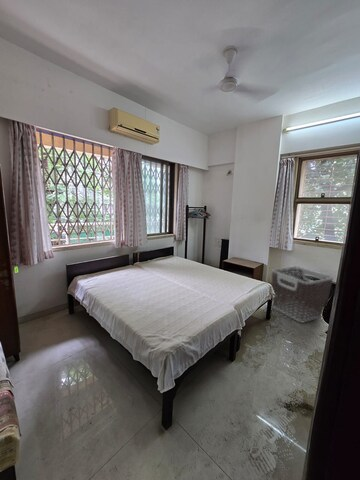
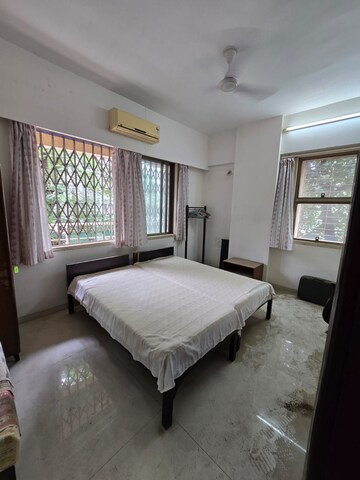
- clothes hamper [270,265,334,324]
